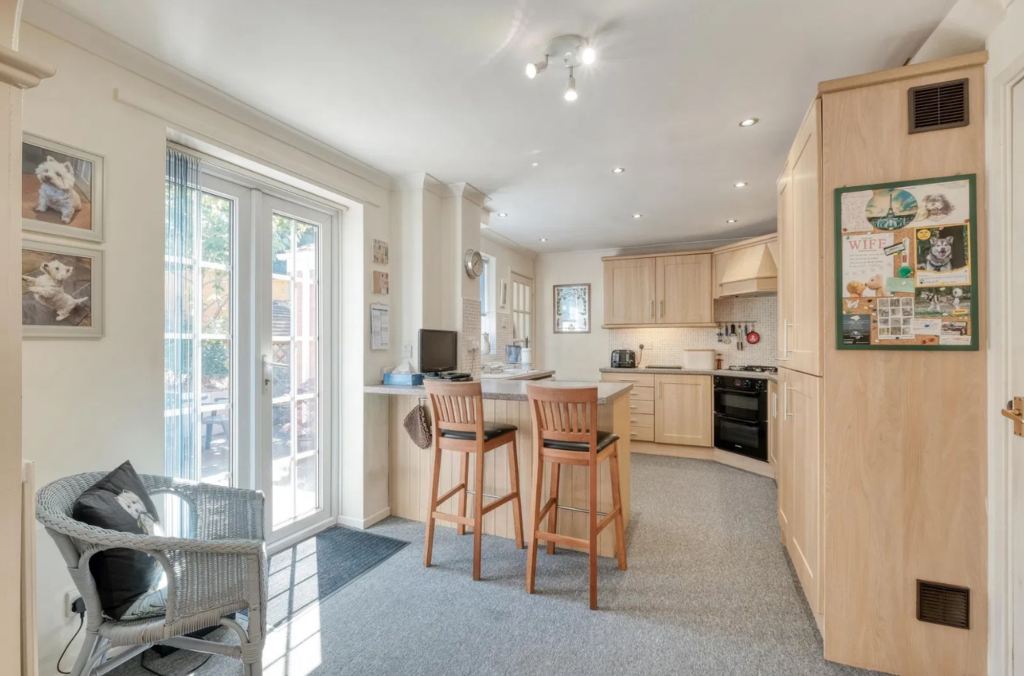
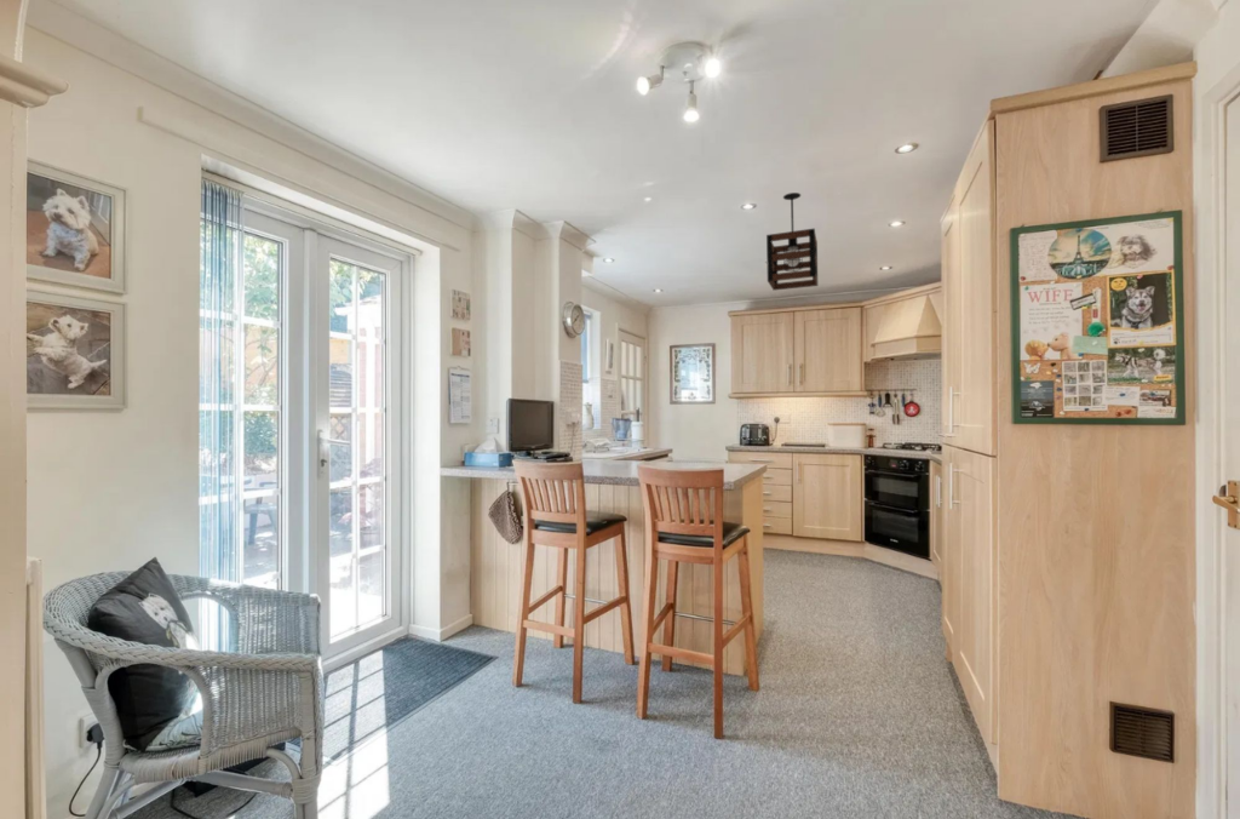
+ pendant light [765,191,819,292]
